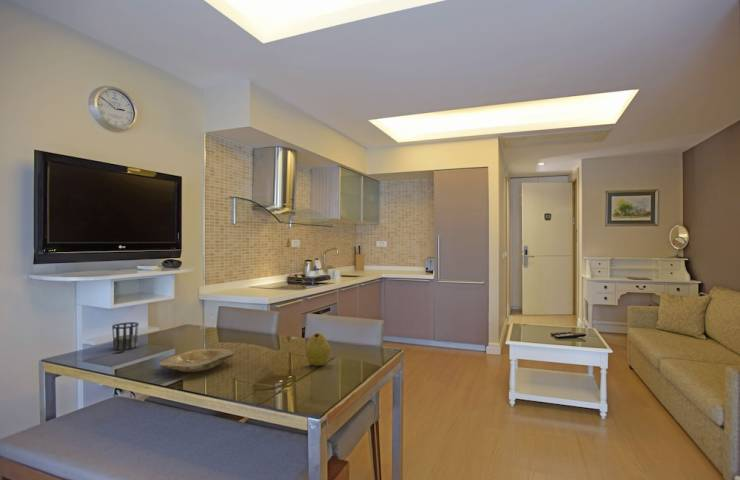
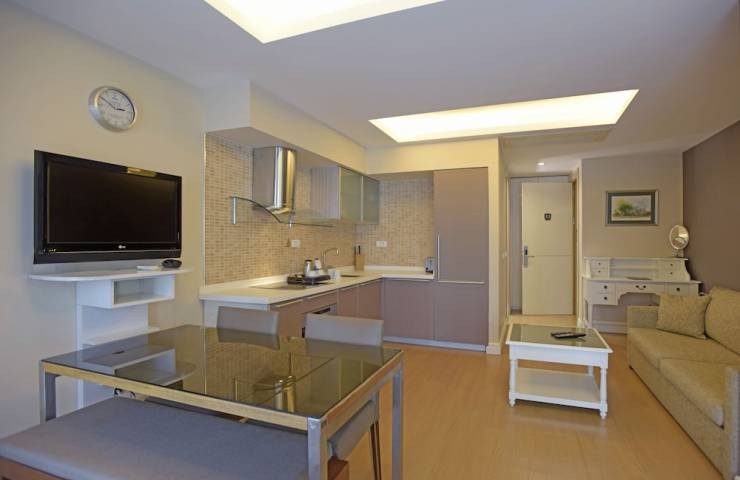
- fruit [304,332,331,367]
- cup [111,321,140,351]
- plate [158,348,235,373]
